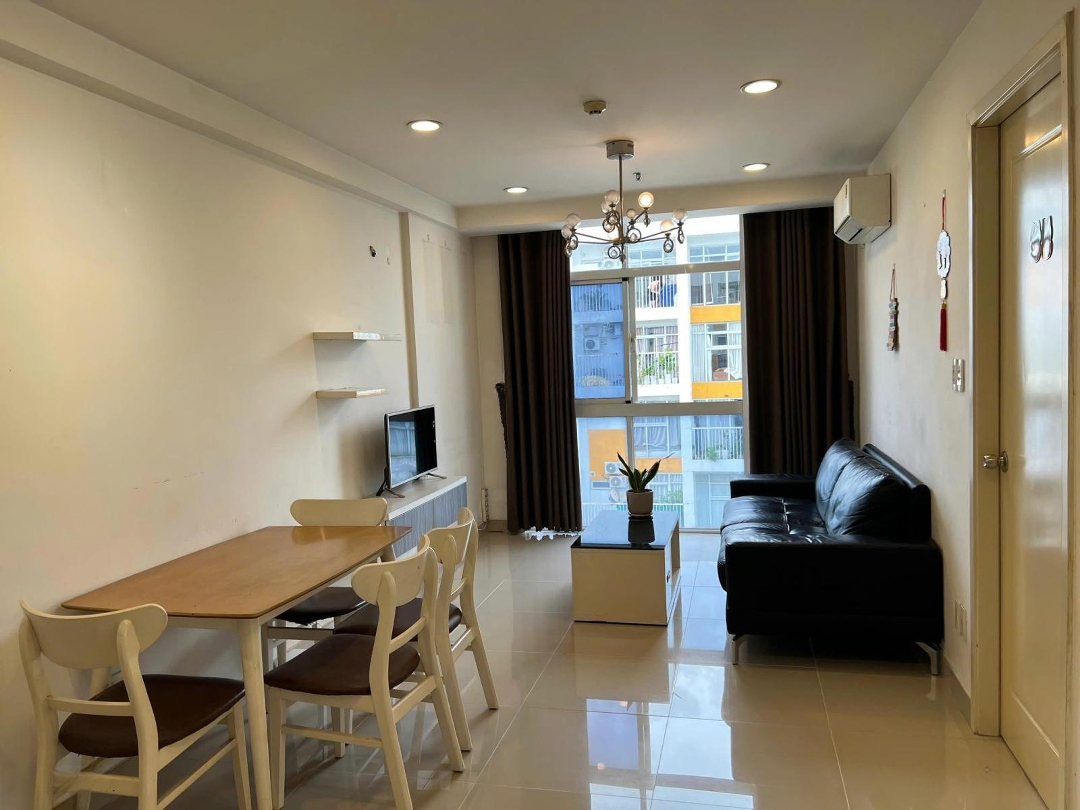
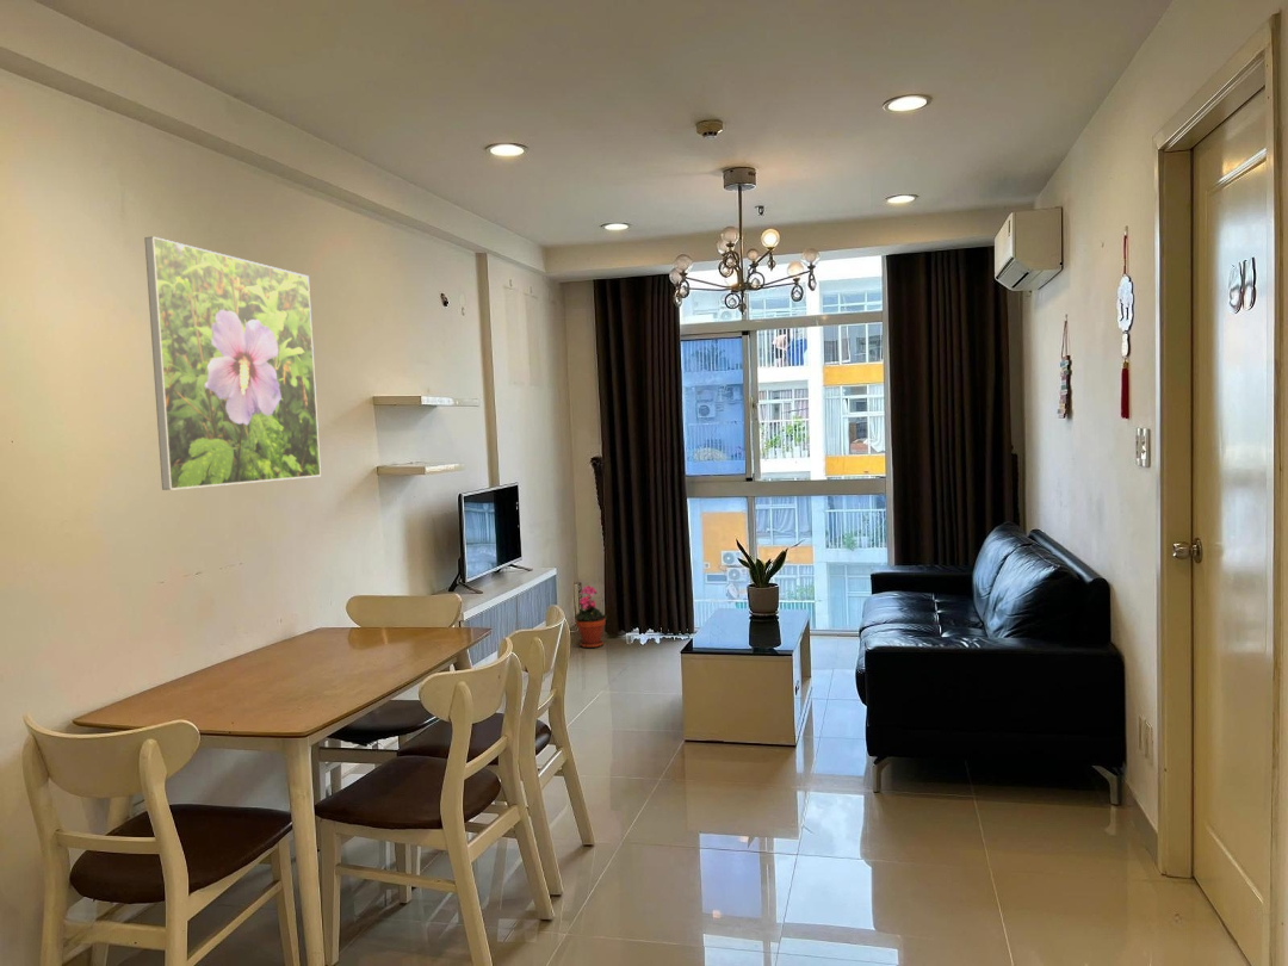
+ potted plant [574,584,608,649]
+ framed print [143,235,322,491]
